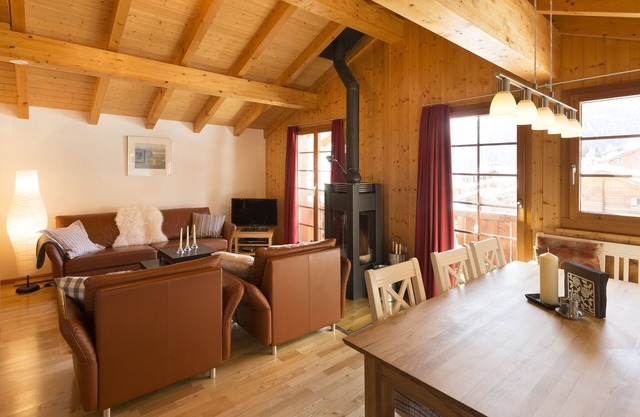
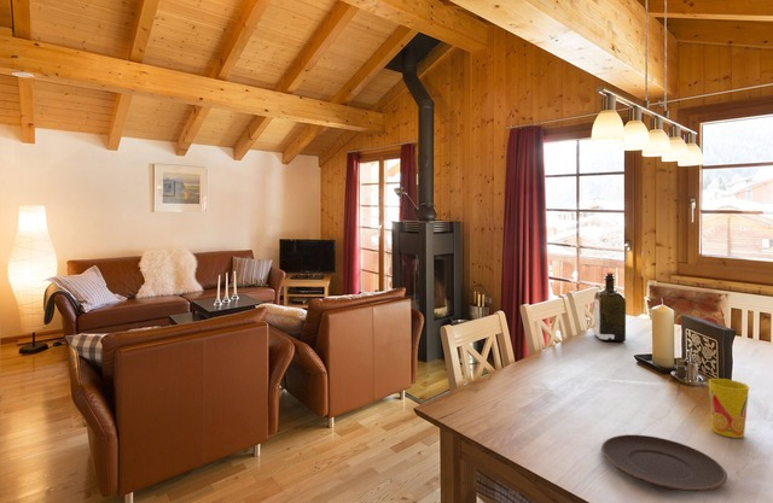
+ cup [708,378,750,439]
+ plate [600,434,728,492]
+ liquor [593,271,627,343]
